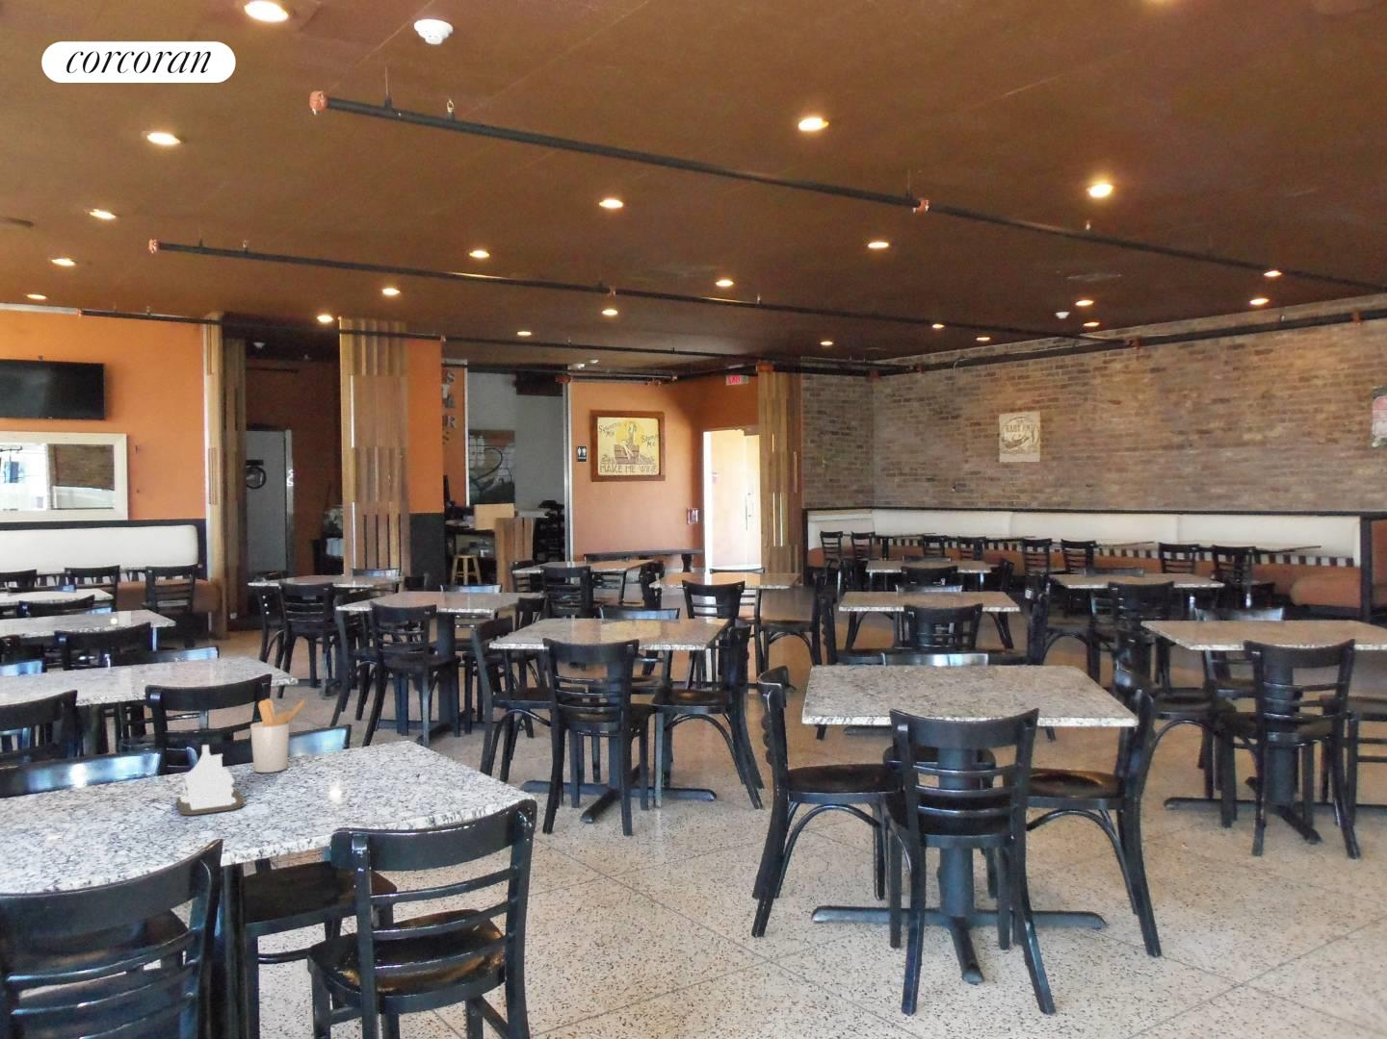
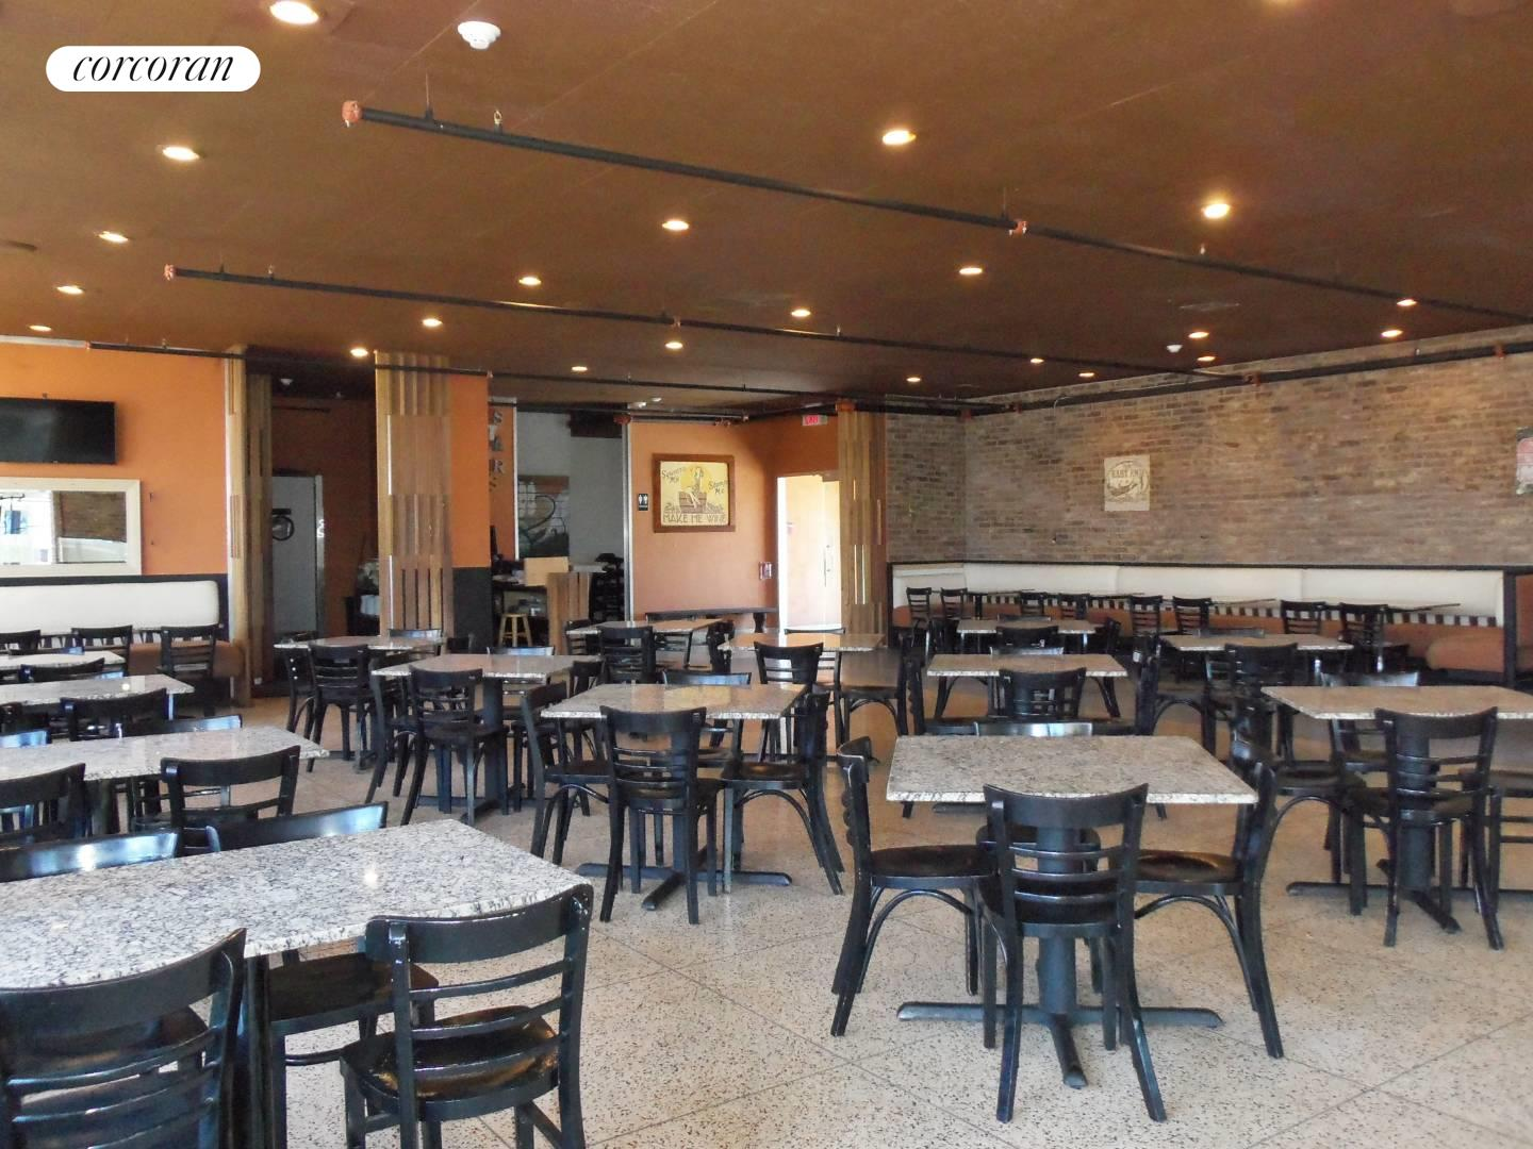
- utensil holder [249,697,307,774]
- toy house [176,743,246,815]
